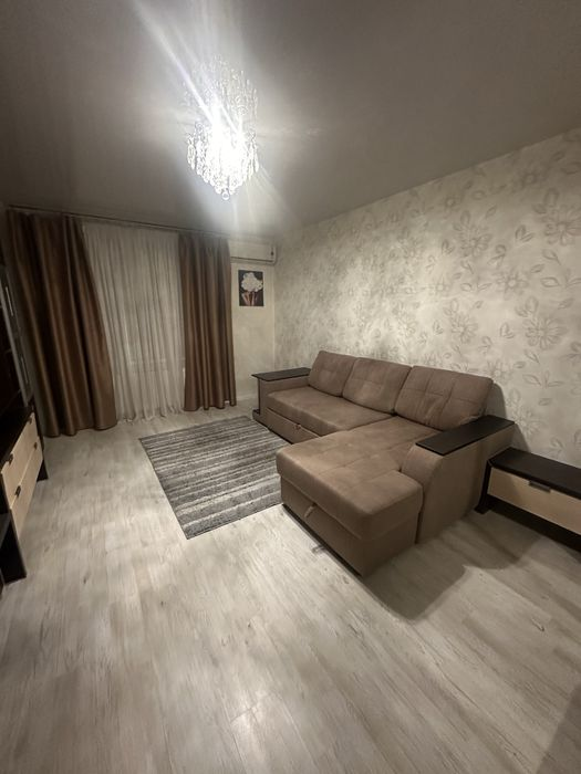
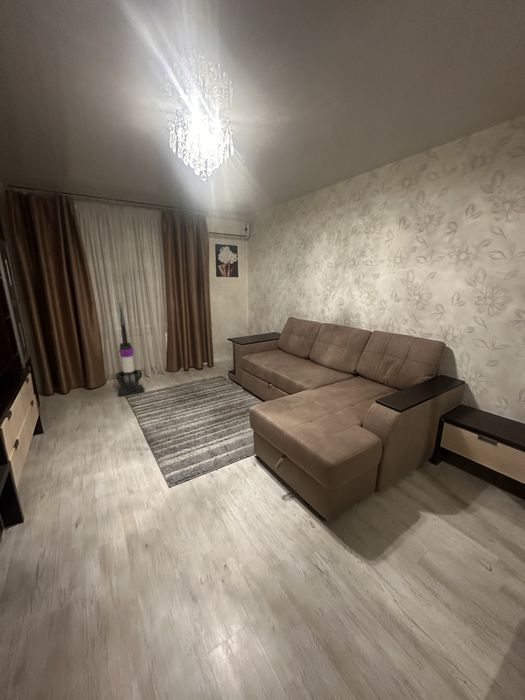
+ vacuum cleaner [115,302,146,397]
